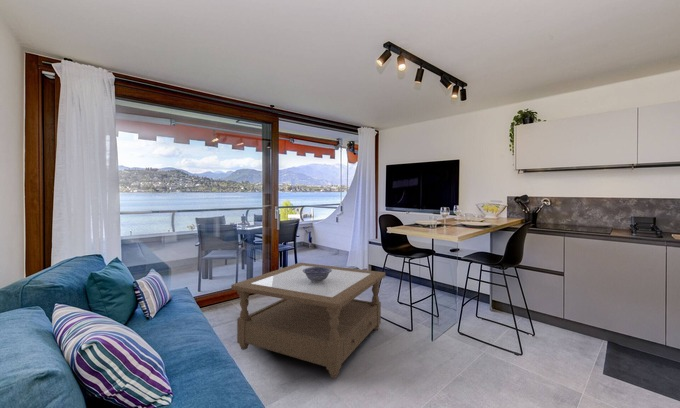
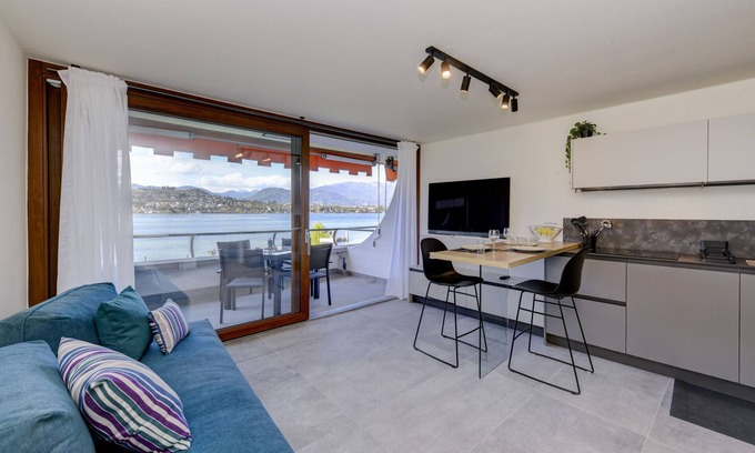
- decorative bowl [303,267,332,283]
- coffee table [230,262,386,379]
